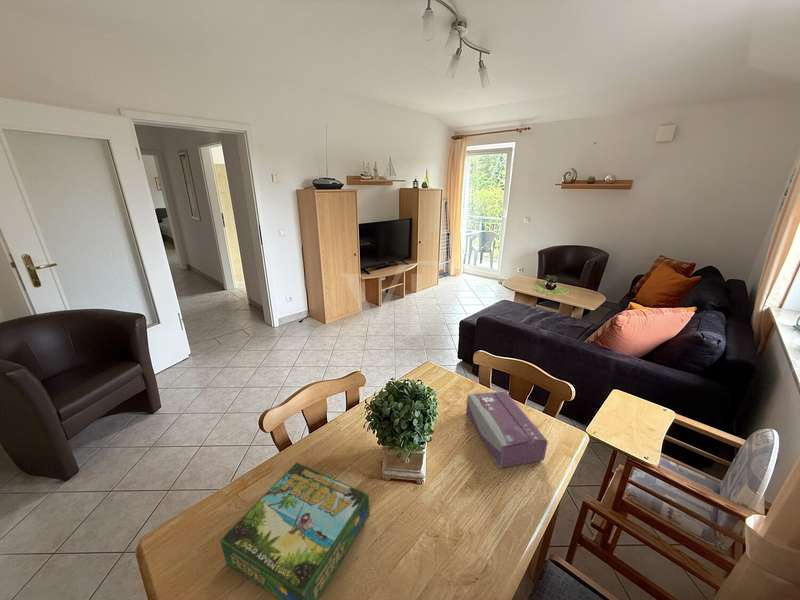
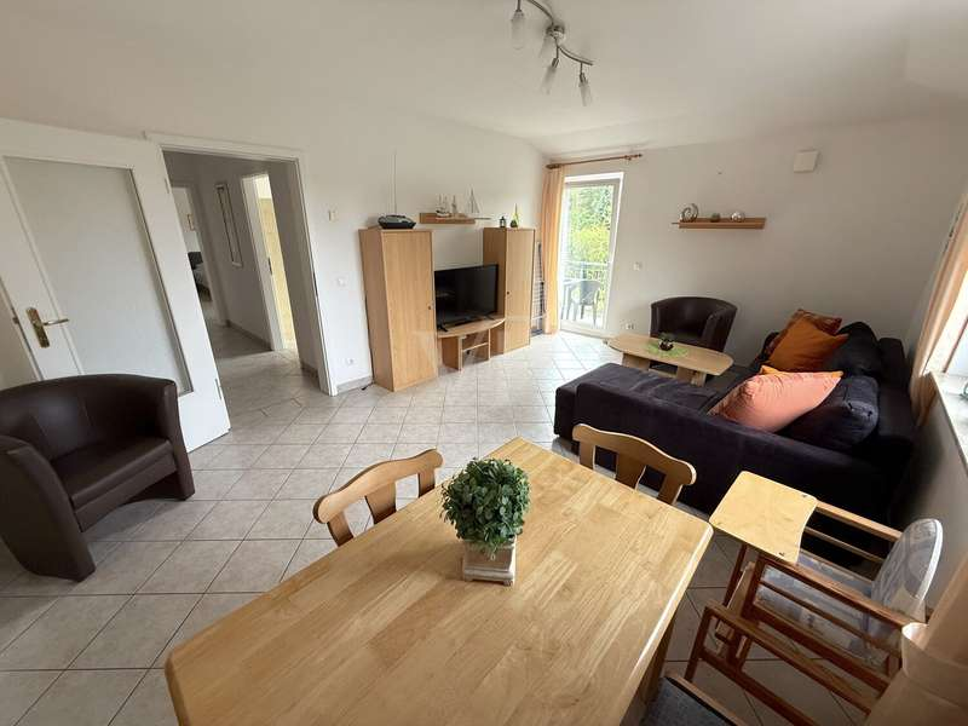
- tissue box [465,390,549,469]
- board game [219,461,371,600]
